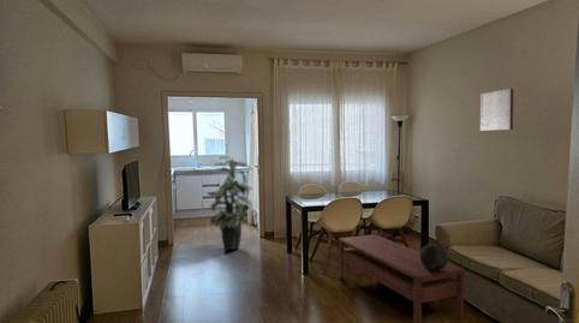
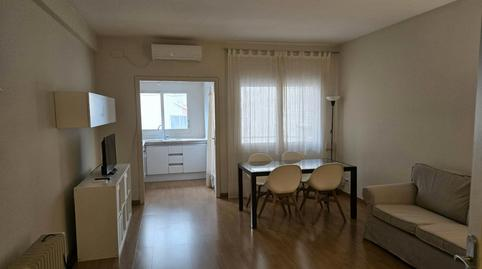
- coffee table [338,233,466,323]
- decorative sphere [419,243,449,270]
- indoor plant [205,155,253,251]
- wall art [479,88,514,132]
